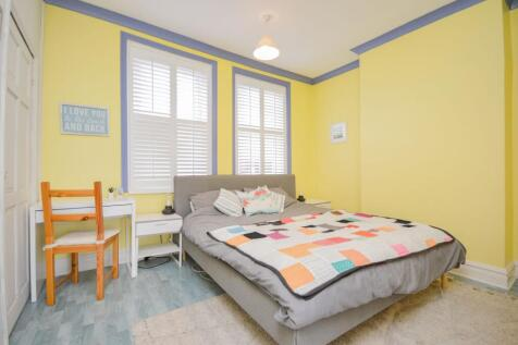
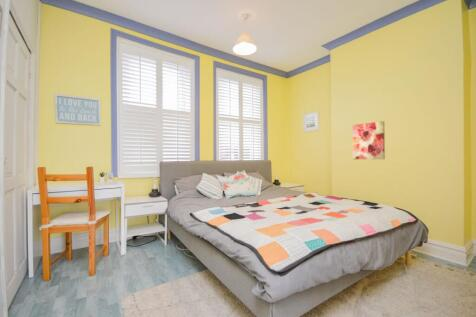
+ wall art [352,120,386,160]
